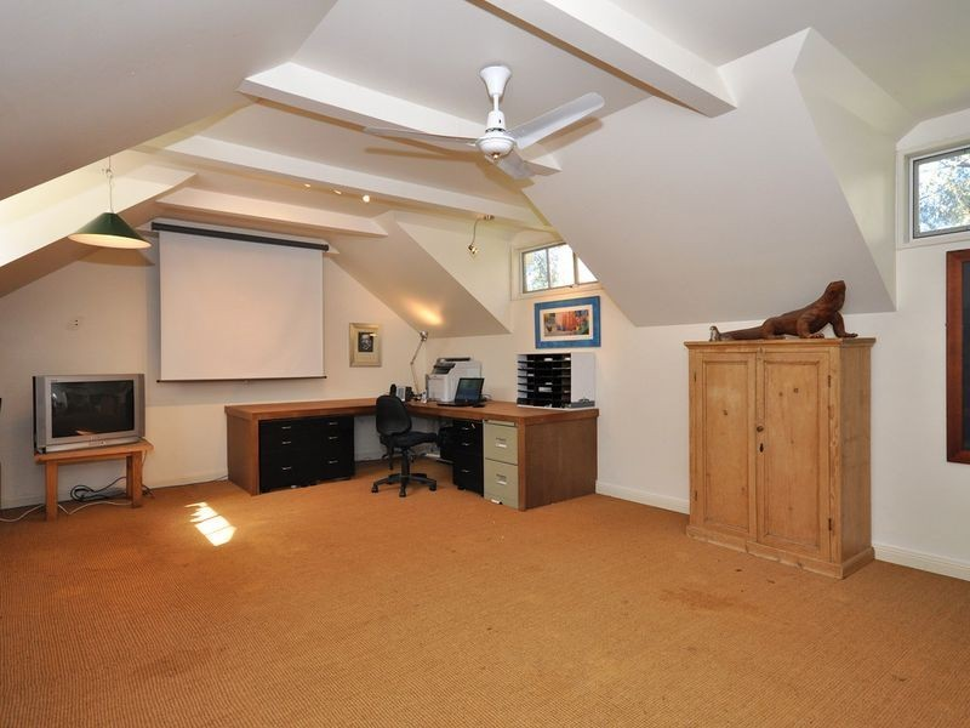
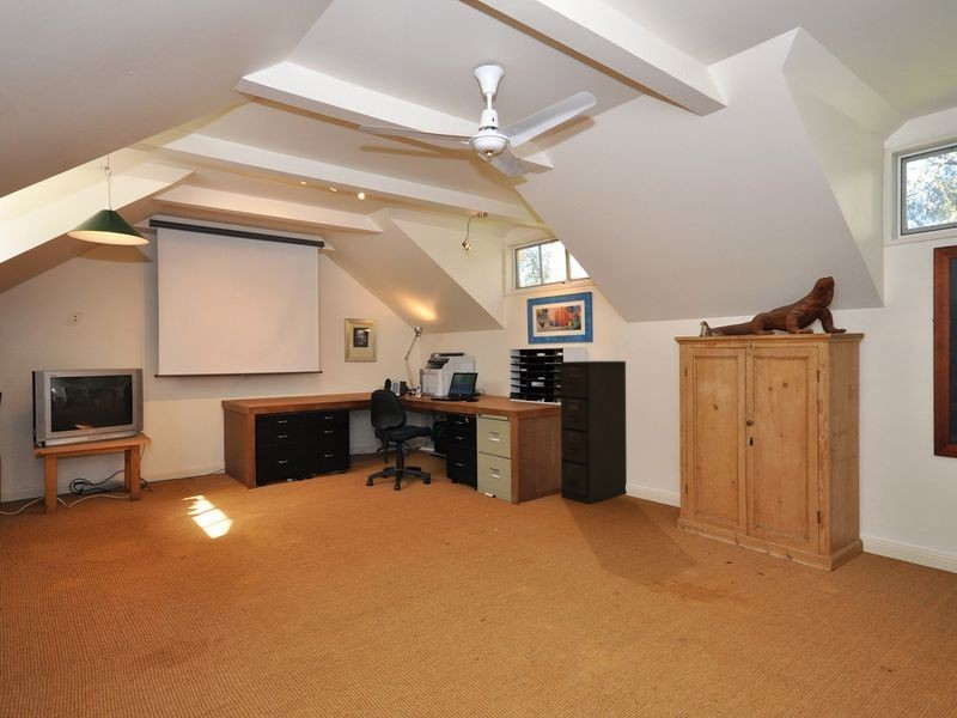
+ filing cabinet [560,360,628,505]
